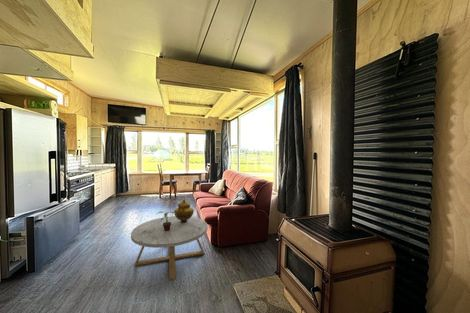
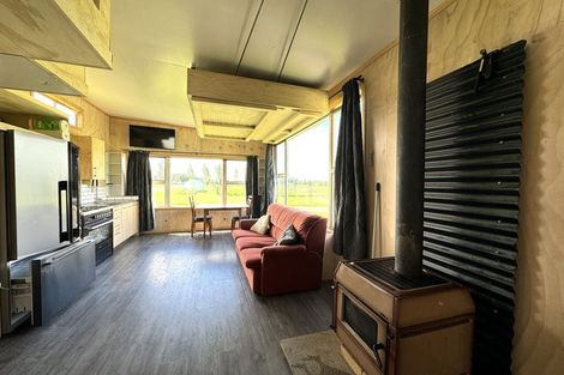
- coffee table [130,215,209,280]
- potted plant [156,211,177,231]
- ceramic pot [173,199,195,223]
